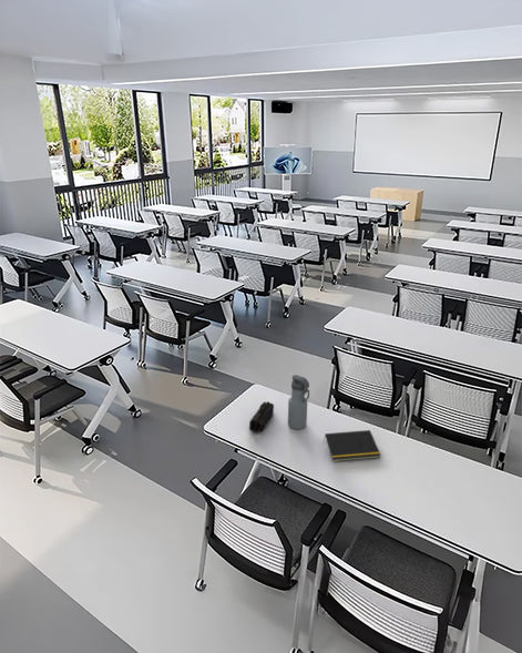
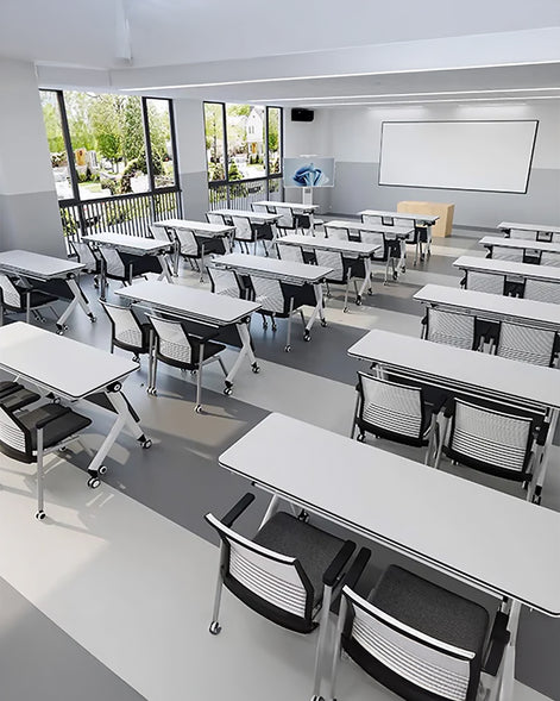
- pencil case [248,400,275,433]
- water bottle [287,374,310,430]
- notepad [323,429,382,462]
